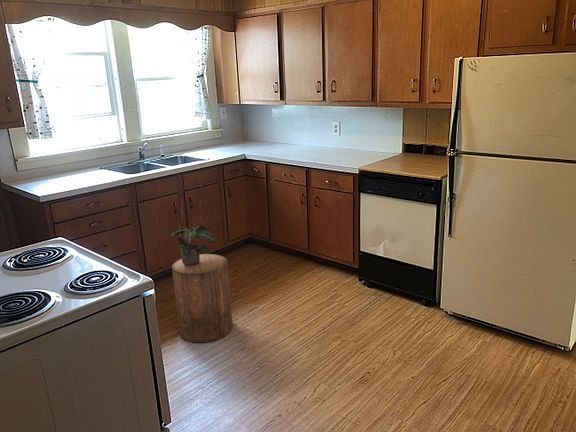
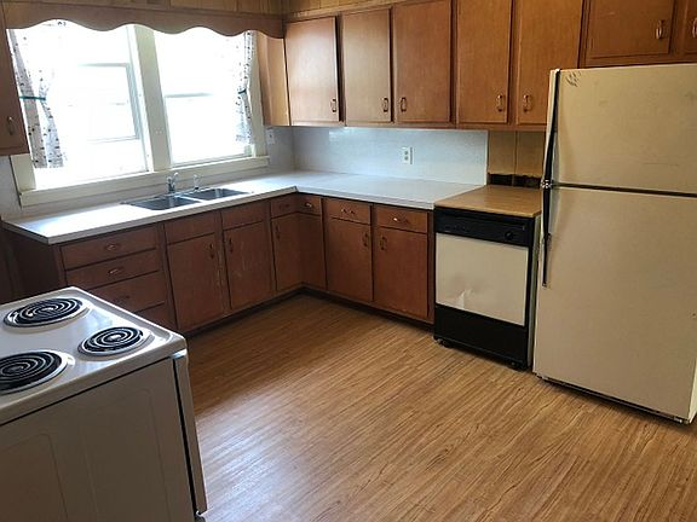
- potted plant [168,224,217,266]
- stool [171,253,234,343]
